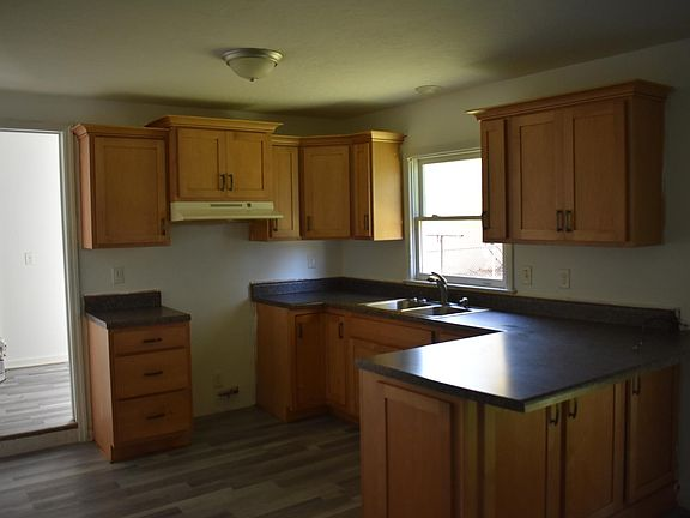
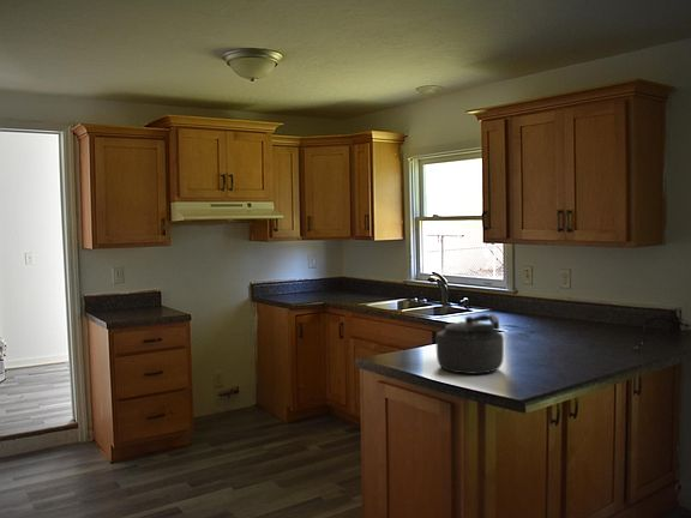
+ kettle [435,313,505,375]
